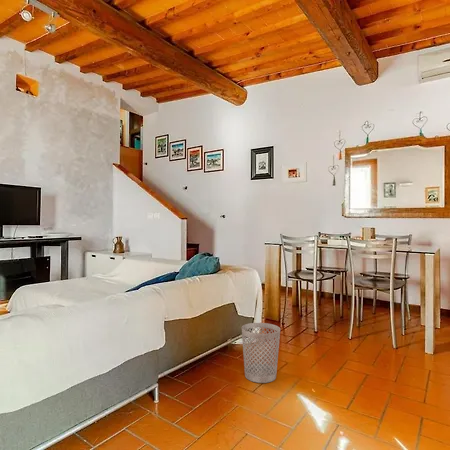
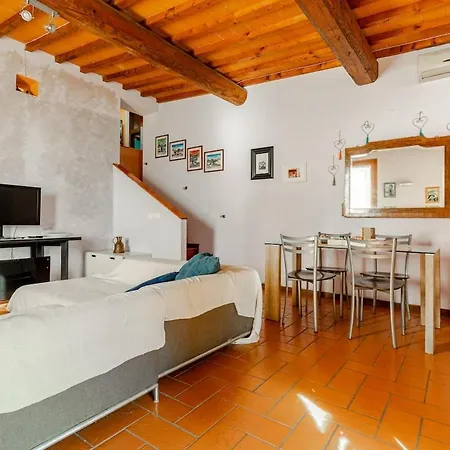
- wastebasket [241,322,281,384]
